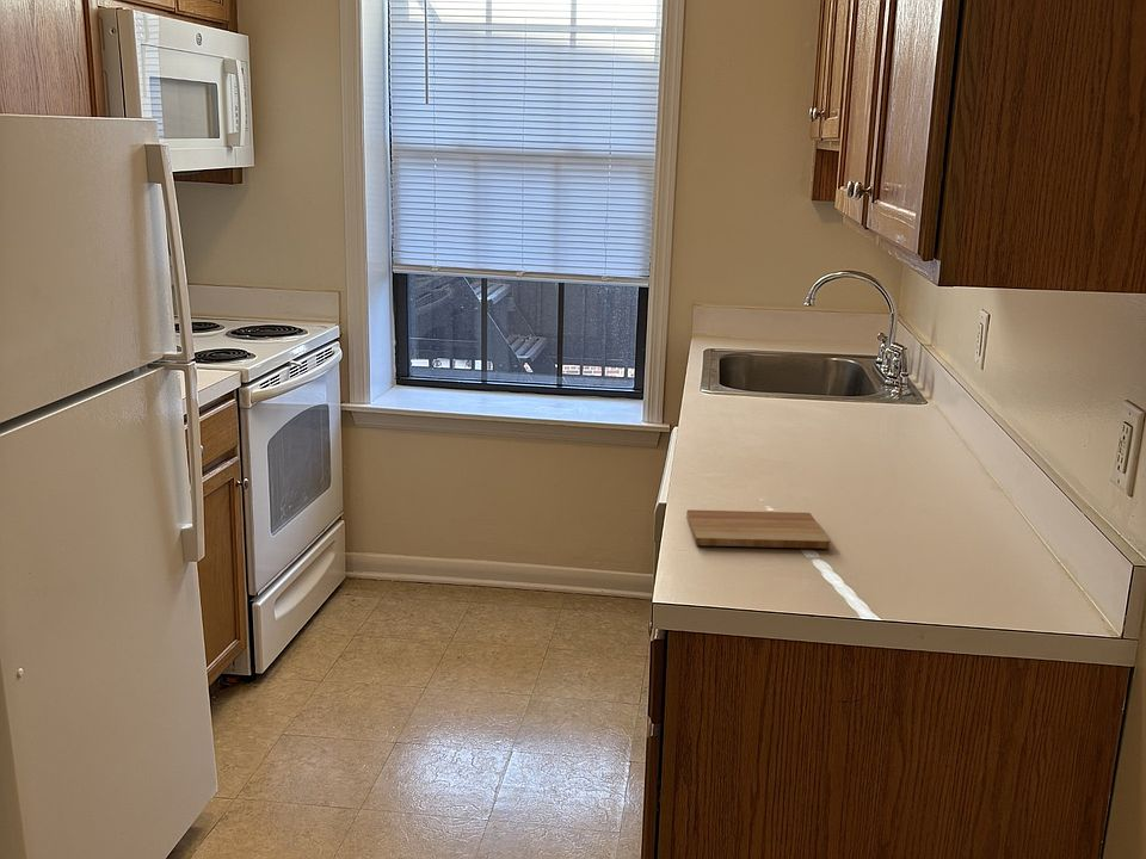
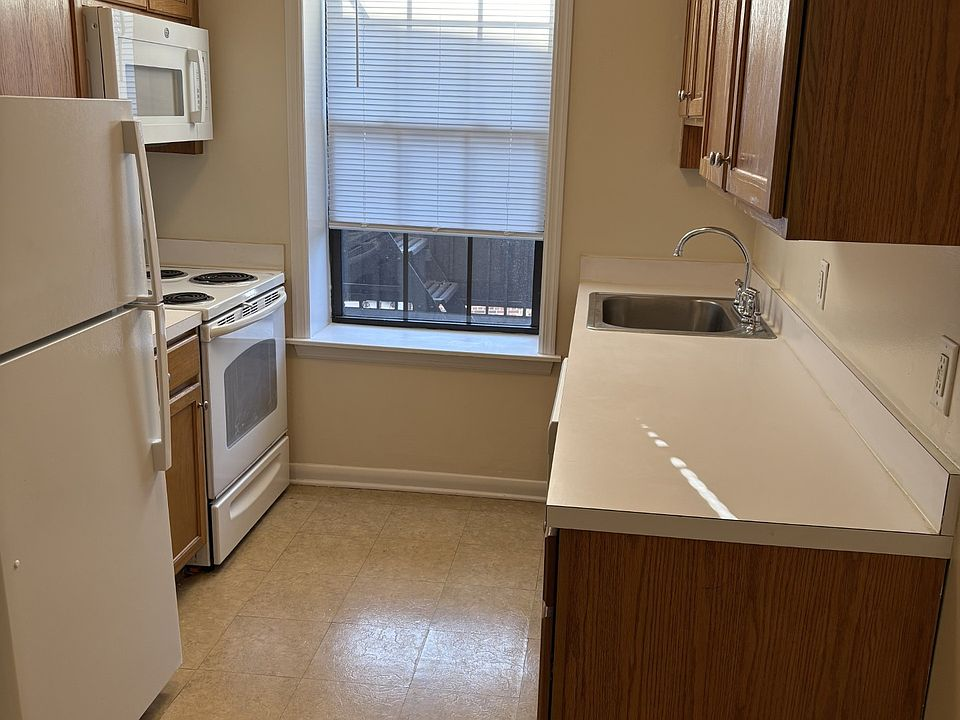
- cutting board [685,508,831,550]
